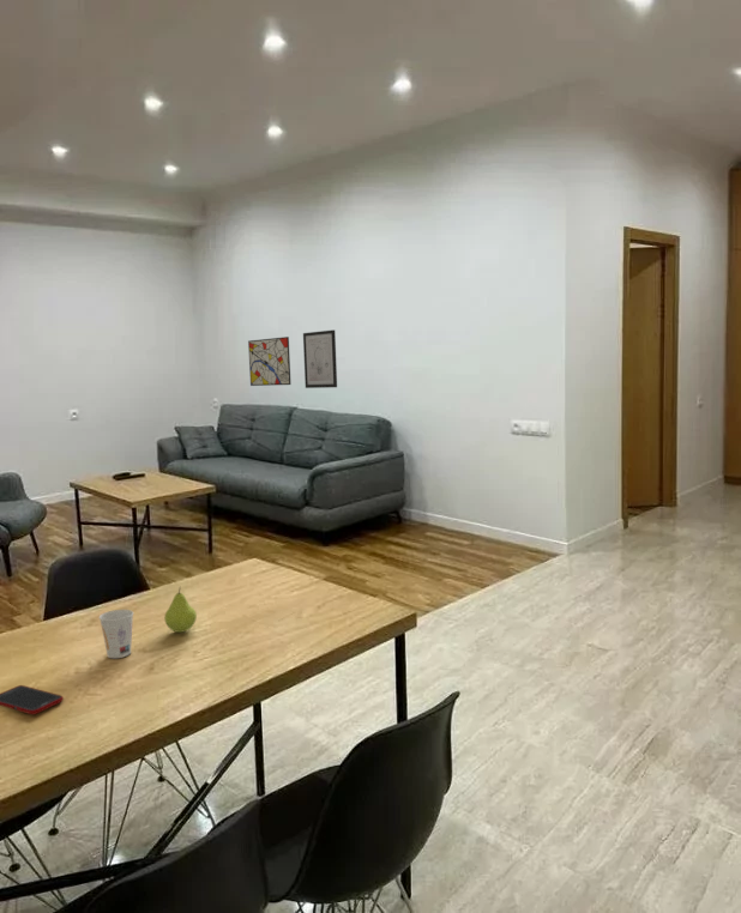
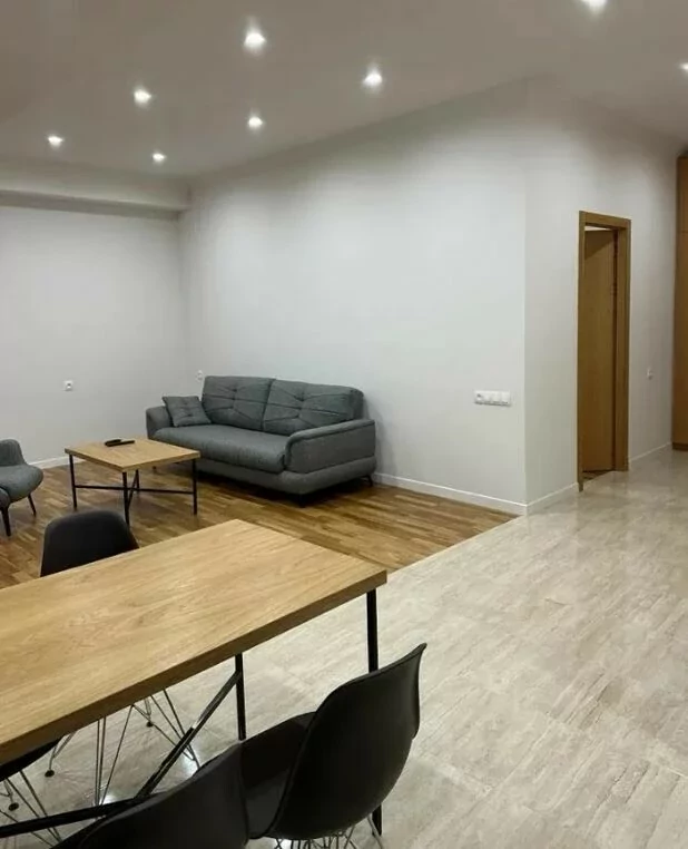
- cup [98,609,134,659]
- fruit [163,586,198,634]
- wall art [247,335,291,387]
- cell phone [0,684,65,715]
- wall art [302,328,338,389]
